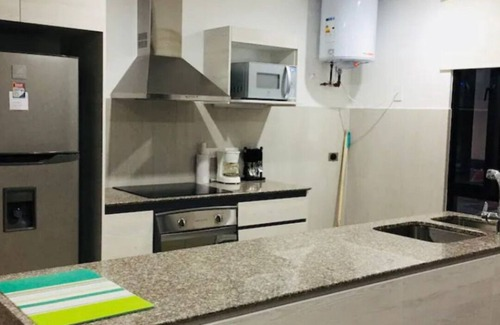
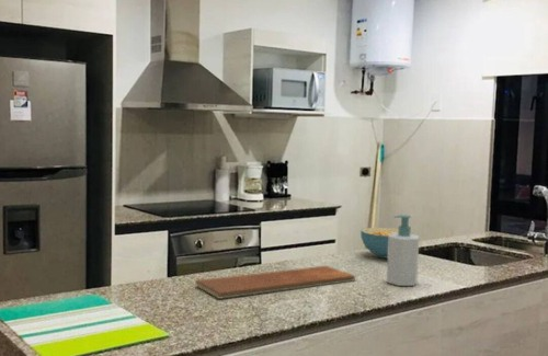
+ chopping board [194,265,356,300]
+ soap bottle [386,214,421,287]
+ cereal bowl [359,227,413,260]
